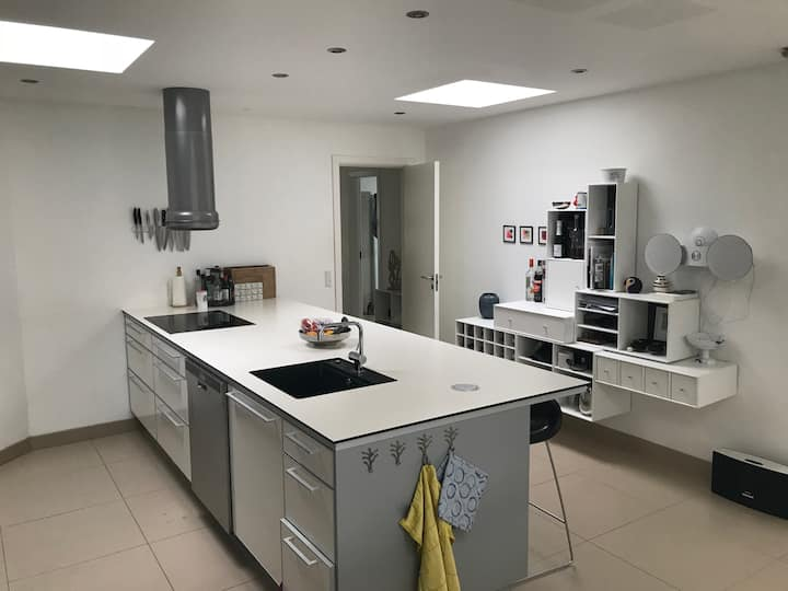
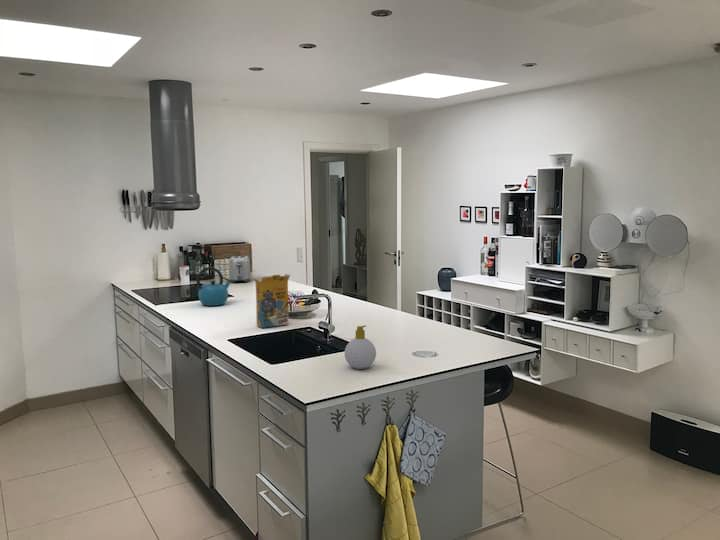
+ toaster [229,255,252,283]
+ cereal box [250,273,291,329]
+ kettle [196,266,233,307]
+ soap bottle [344,324,377,370]
